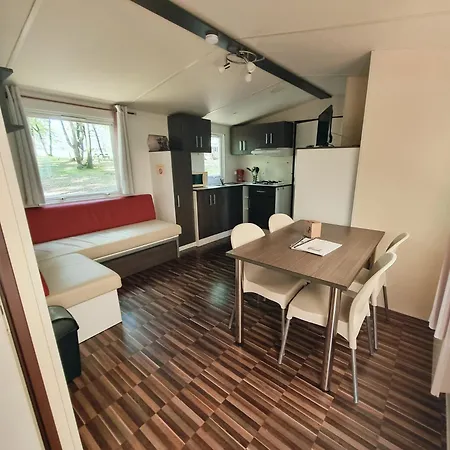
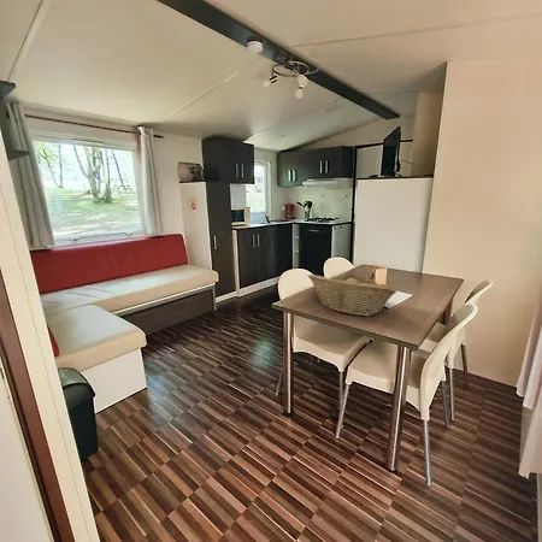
+ fruit basket [307,272,397,317]
